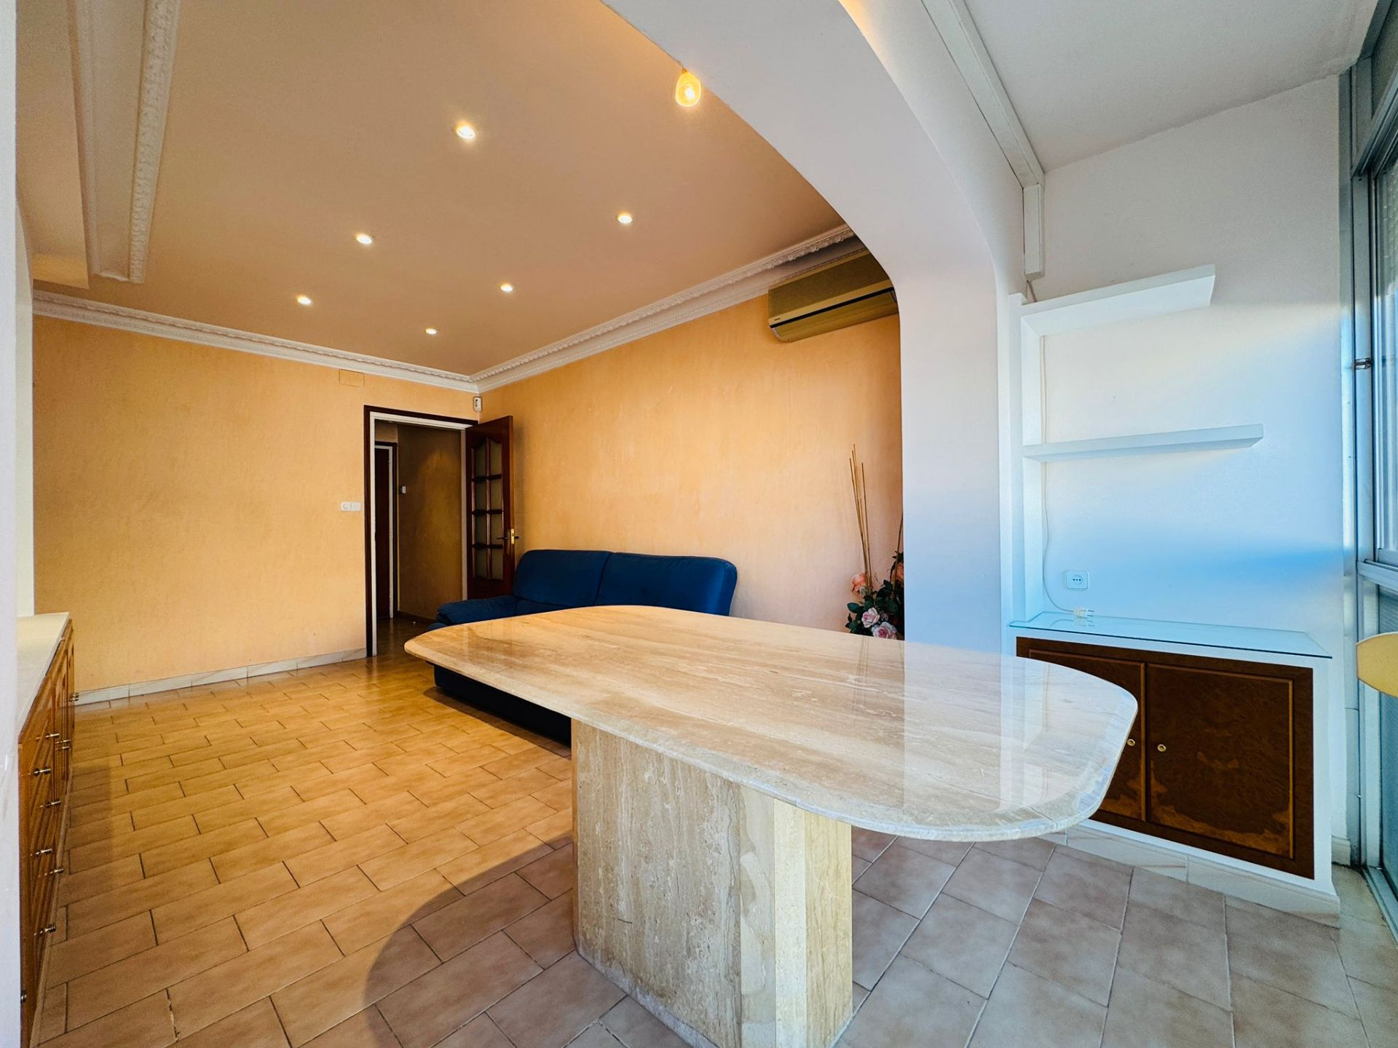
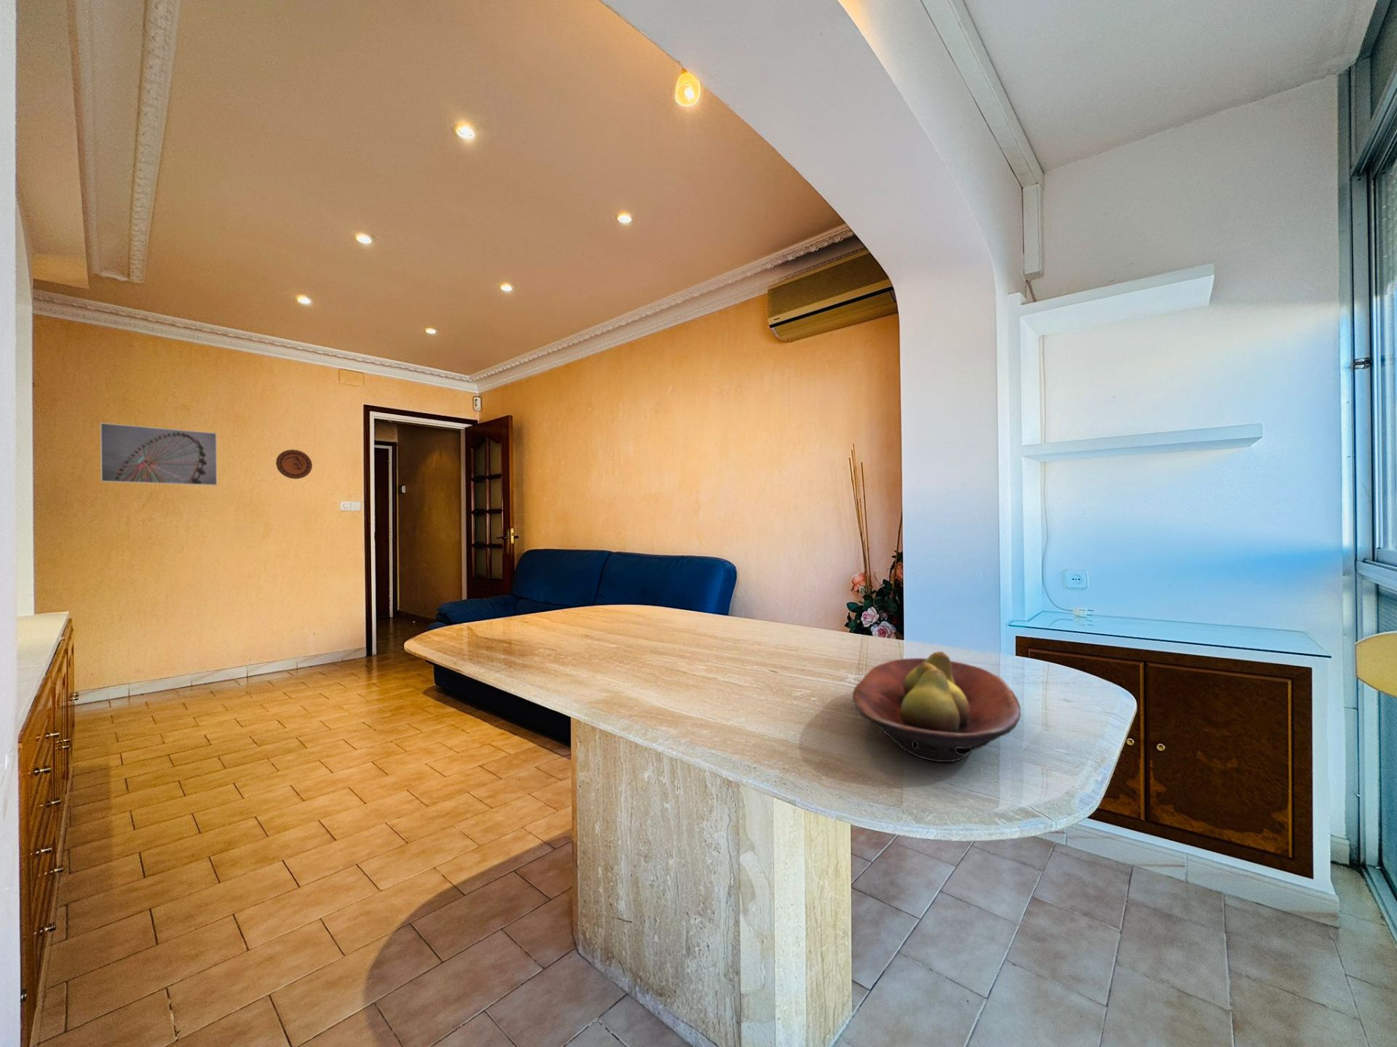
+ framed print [100,422,218,486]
+ decorative plate [275,449,312,480]
+ fruit bowl [853,651,1022,763]
